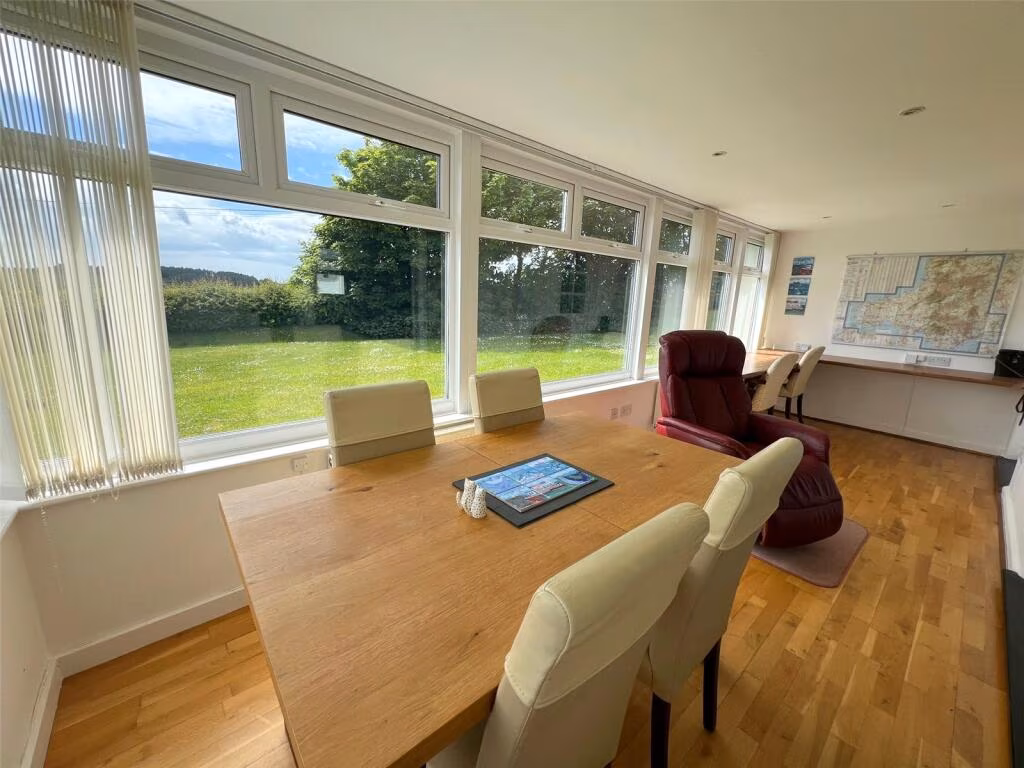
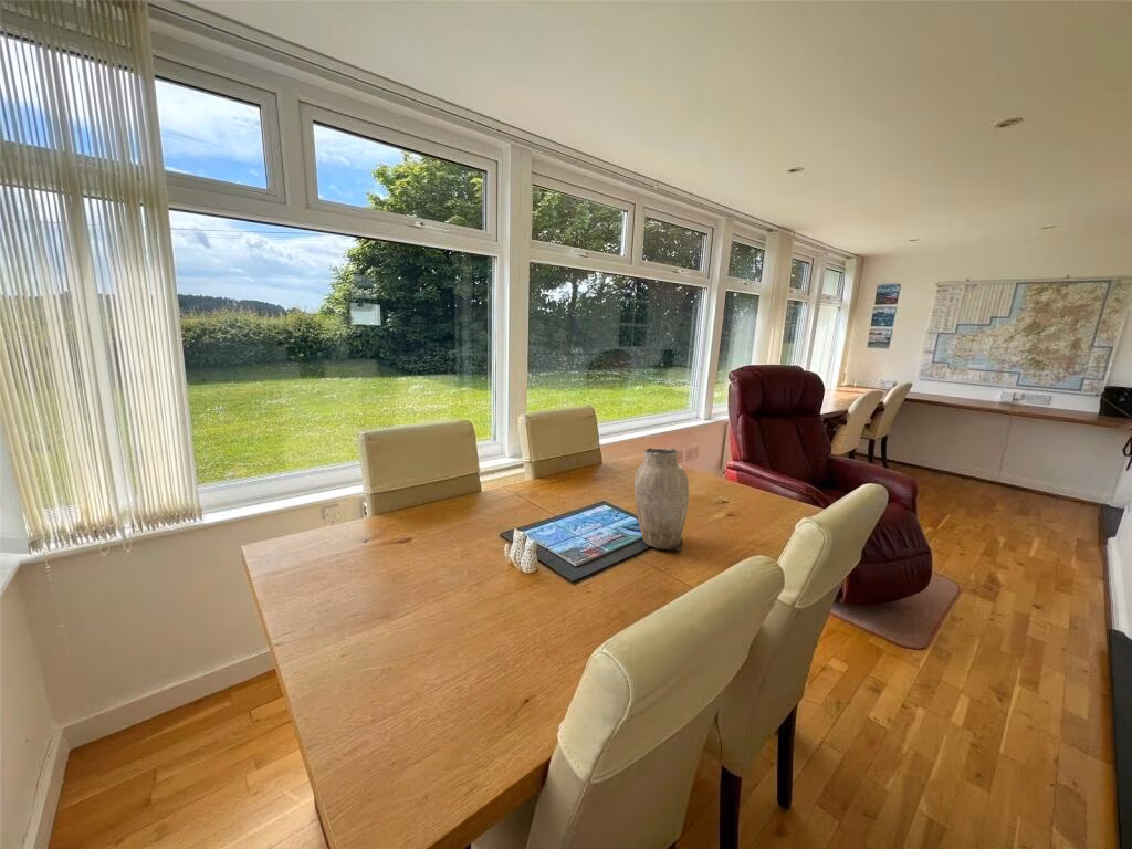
+ vase [633,447,690,552]
